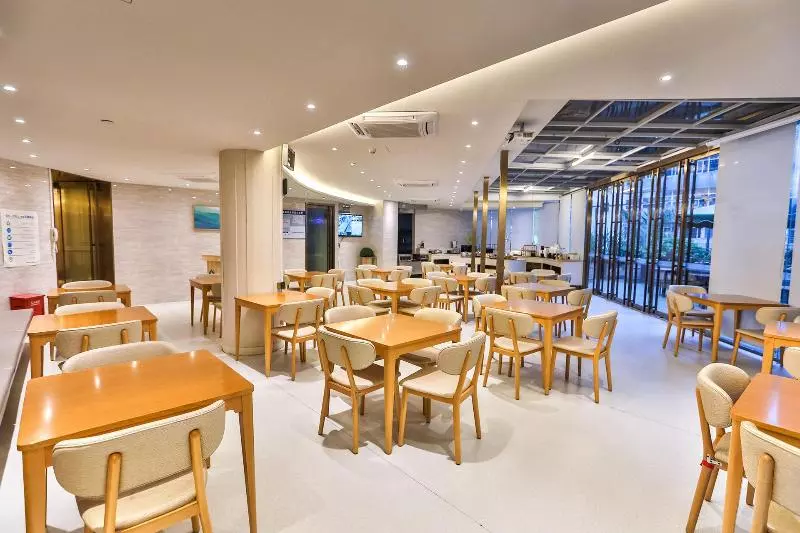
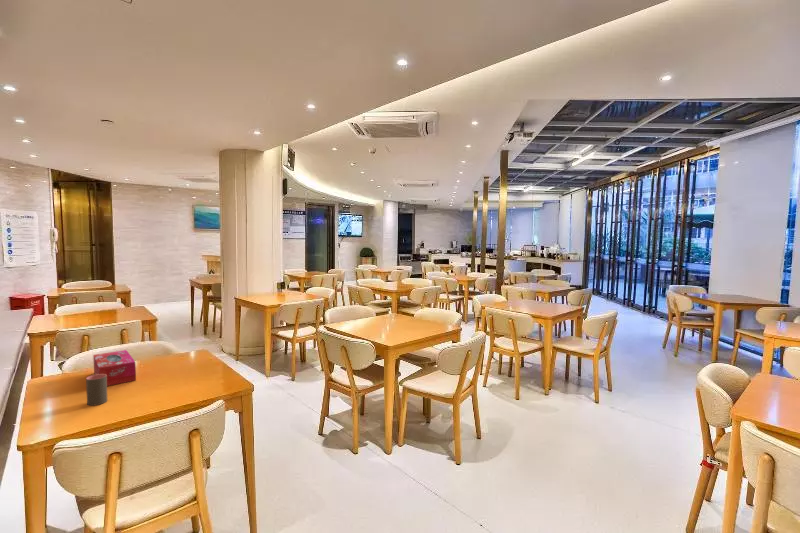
+ cup [85,374,108,407]
+ tissue box [92,349,137,387]
